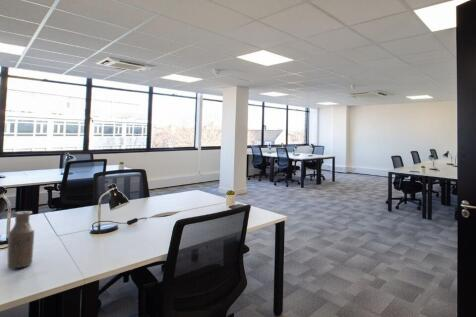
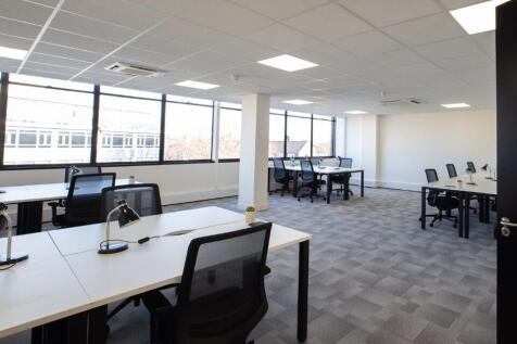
- bottle [6,210,35,270]
